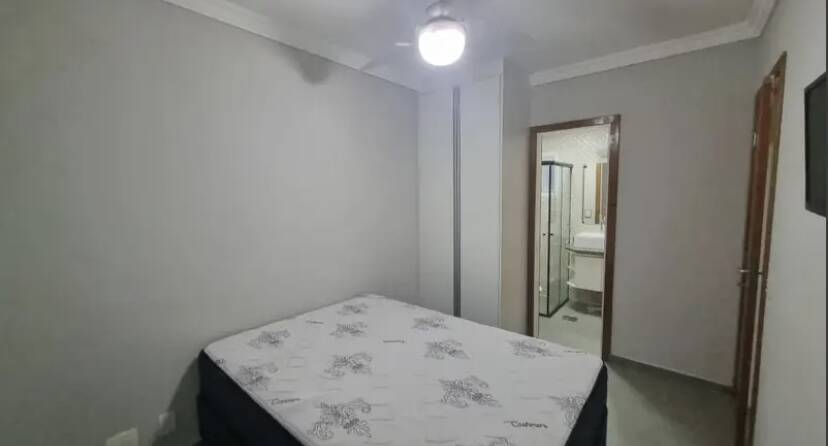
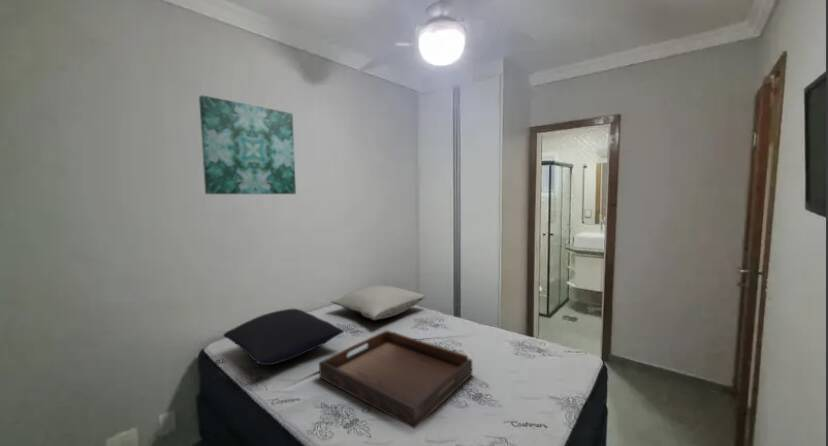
+ pillow [330,284,426,321]
+ pillow [222,308,345,366]
+ serving tray [318,329,473,429]
+ wall art [198,94,297,195]
